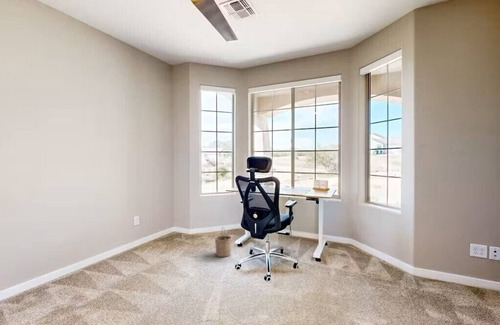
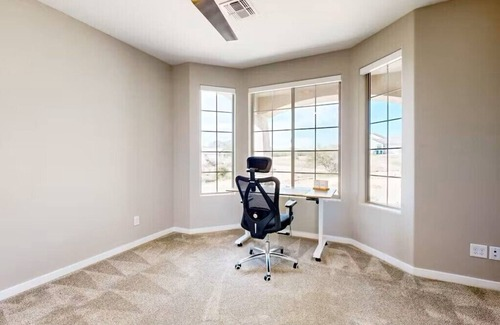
- bucket [214,226,233,258]
